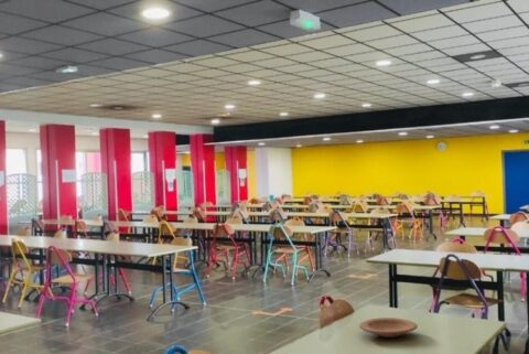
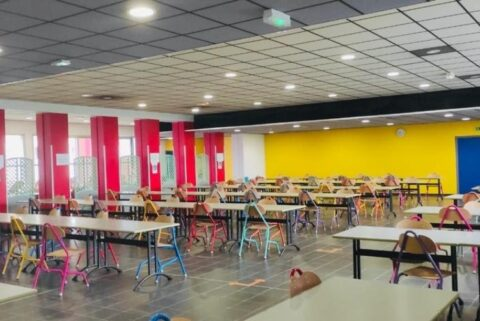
- plate [358,317,419,339]
